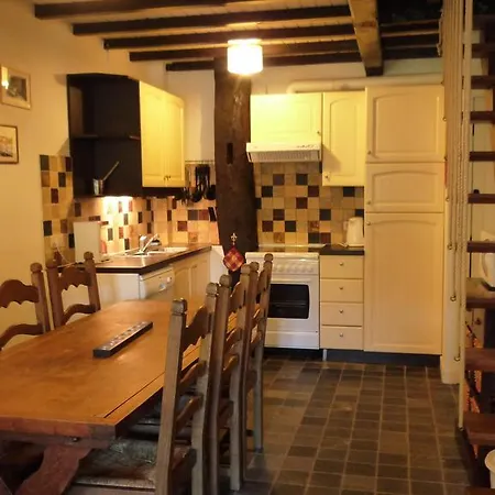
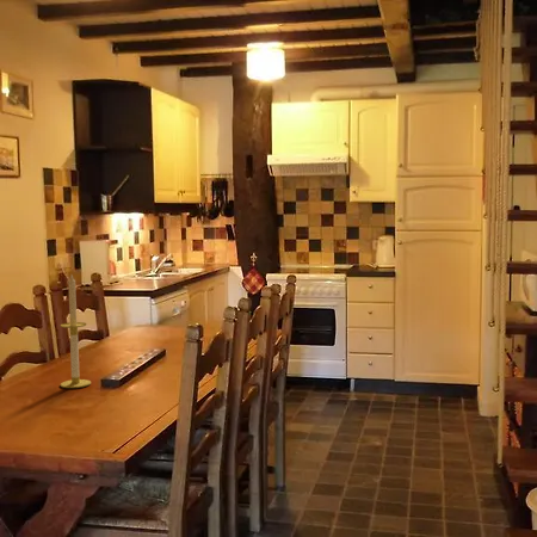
+ candle [60,274,92,389]
